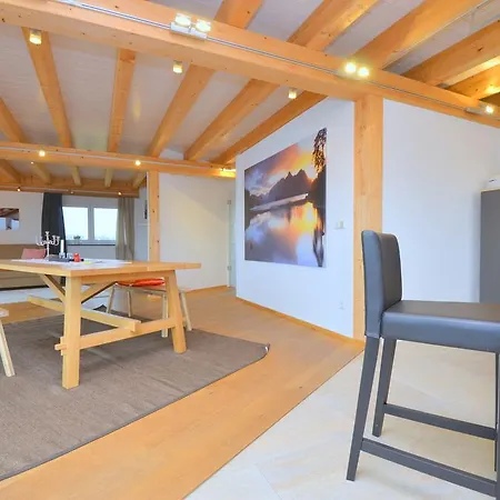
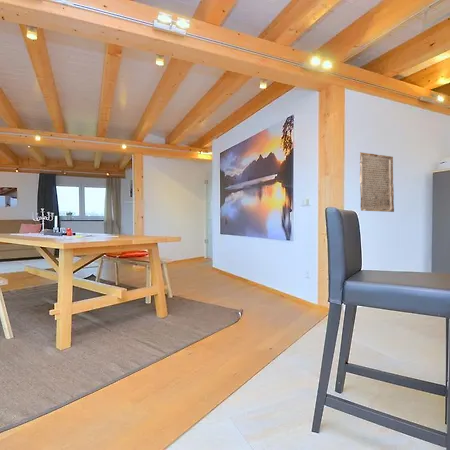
+ stone plaque [359,151,395,213]
